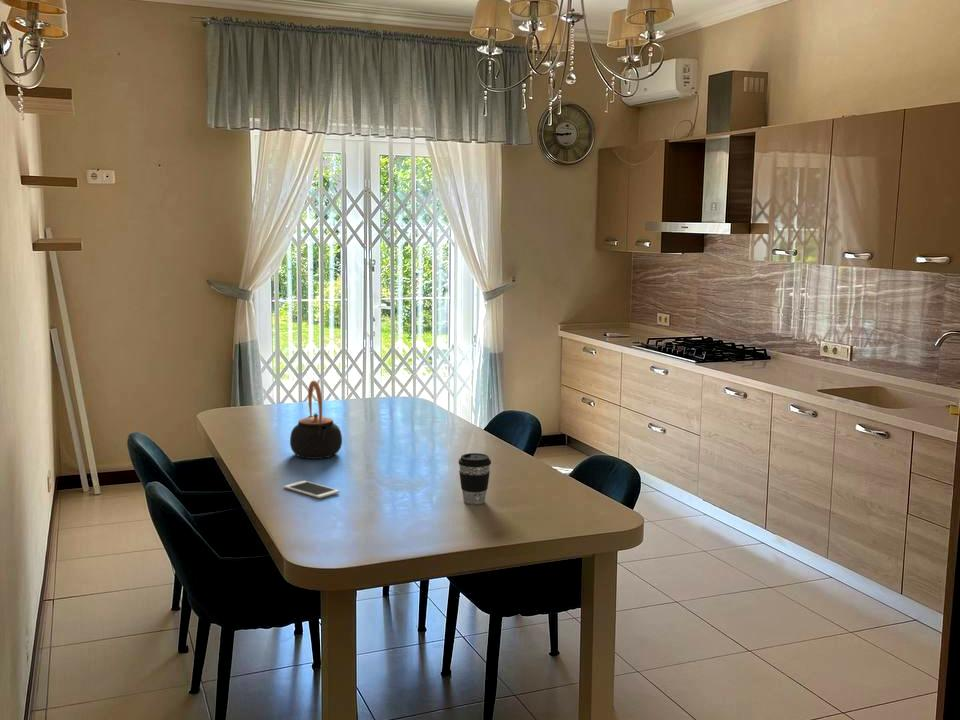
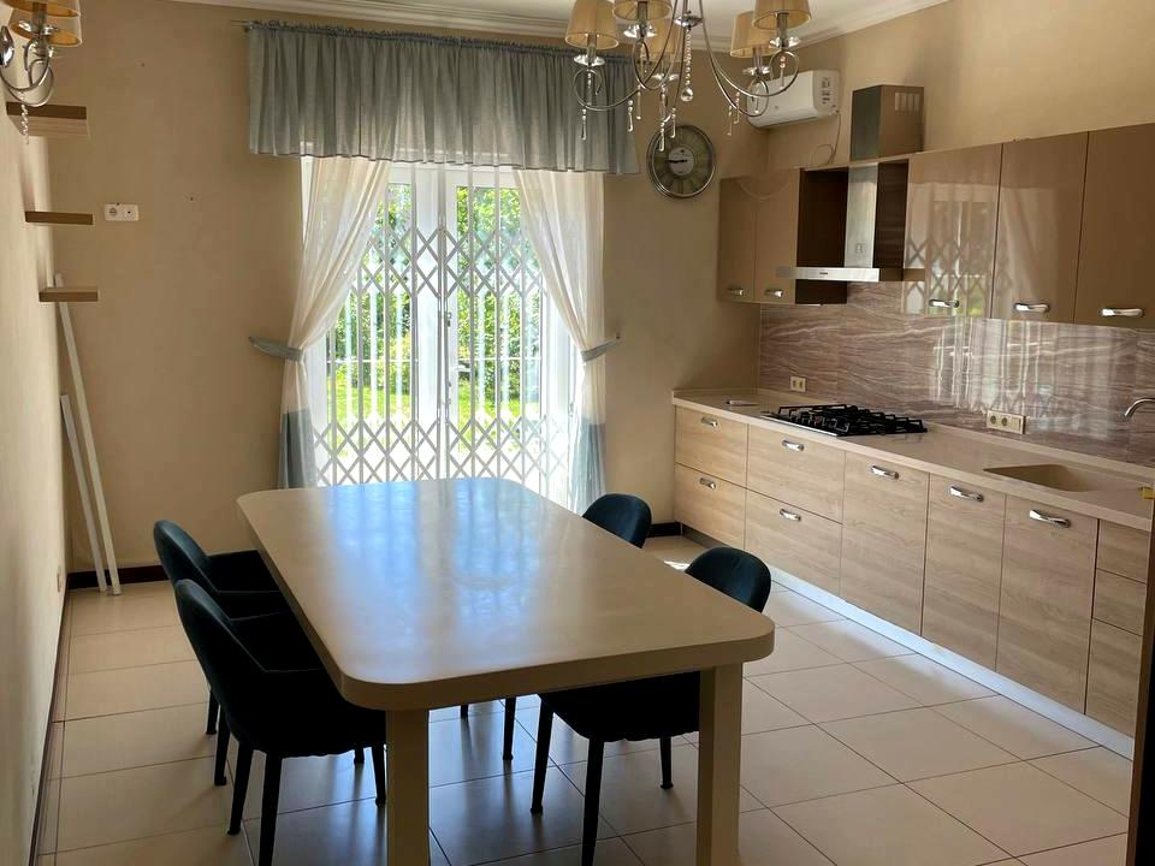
- coffee cup [457,452,492,505]
- teapot [289,379,343,460]
- cell phone [283,480,340,499]
